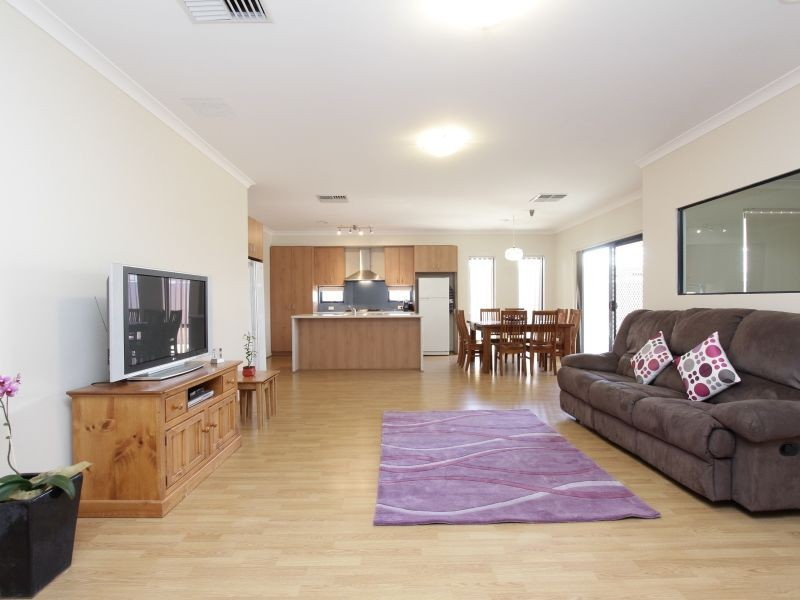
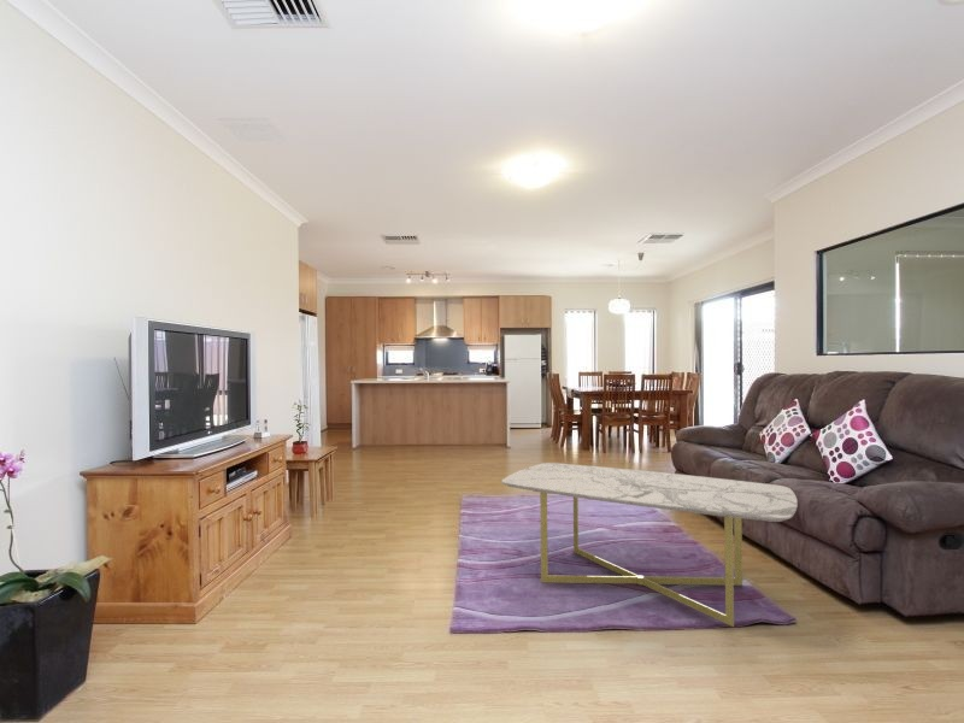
+ coffee table [500,462,799,628]
